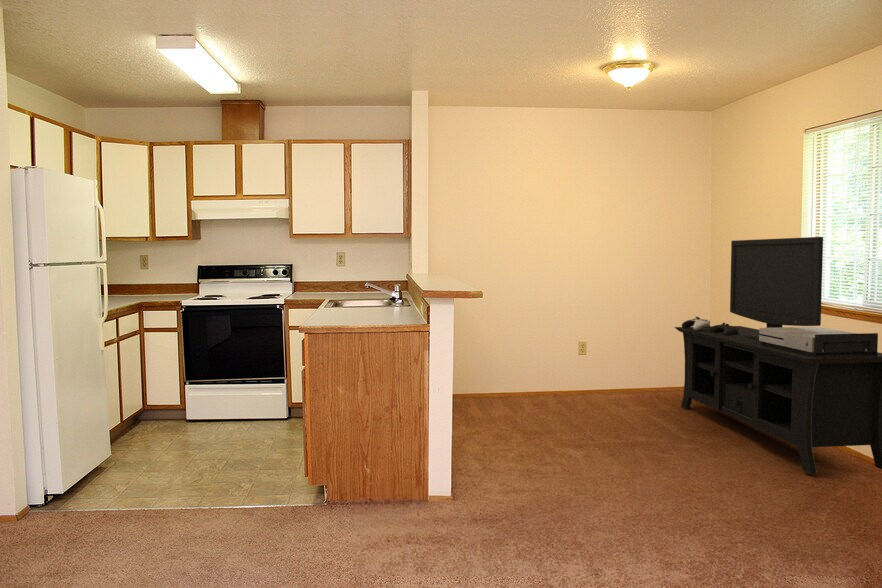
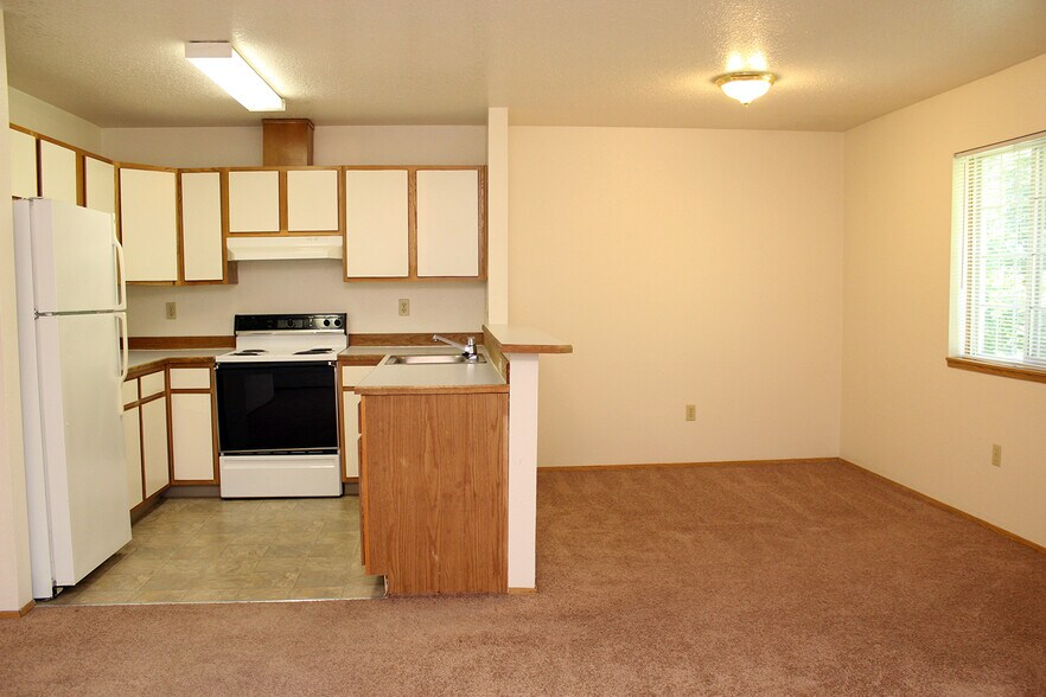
- media console [674,236,882,475]
